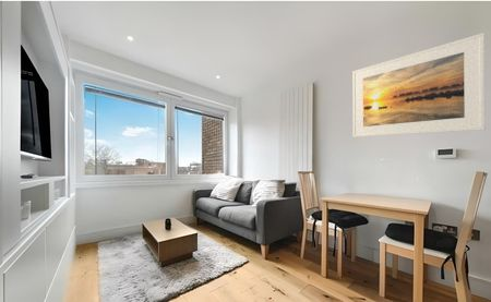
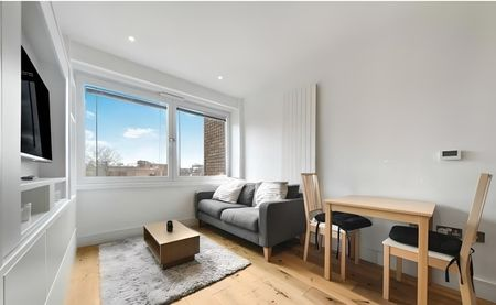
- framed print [351,32,487,138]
